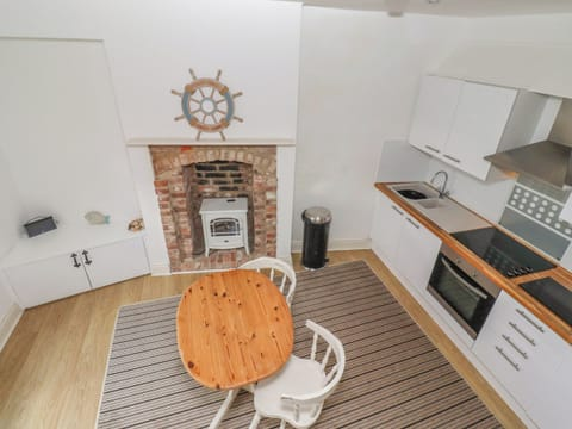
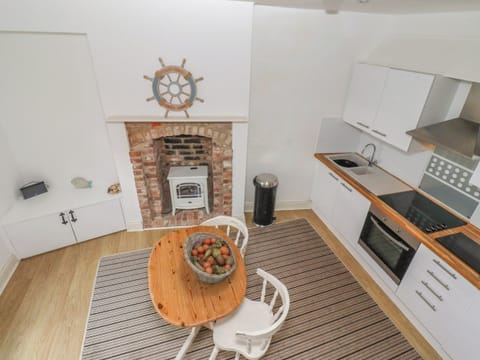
+ fruit basket [183,231,237,285]
